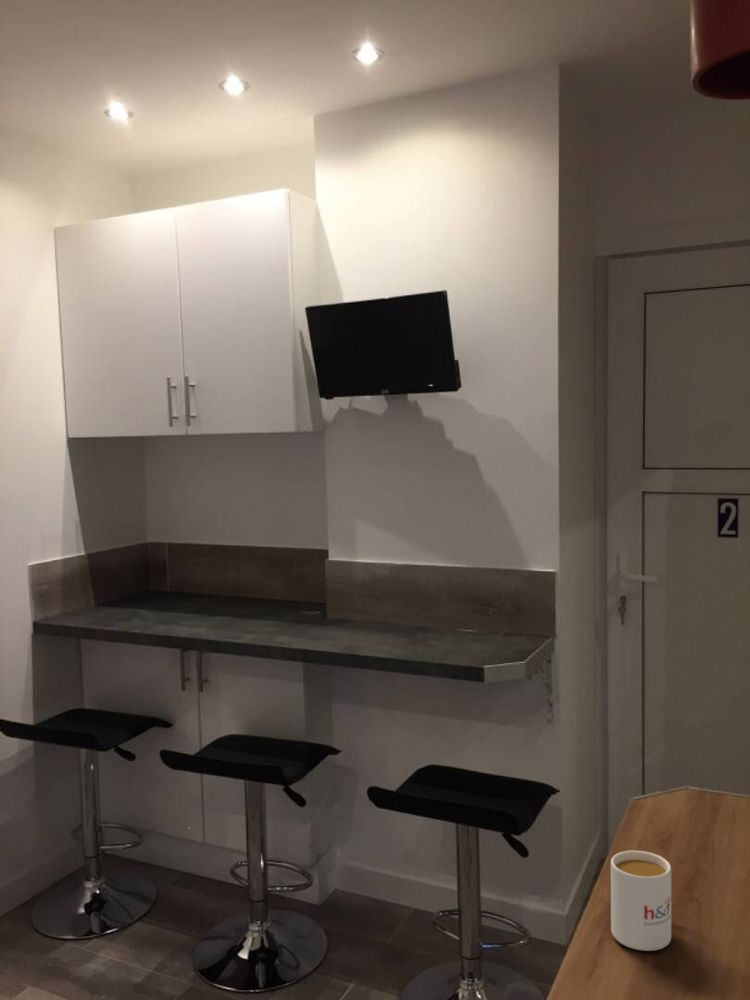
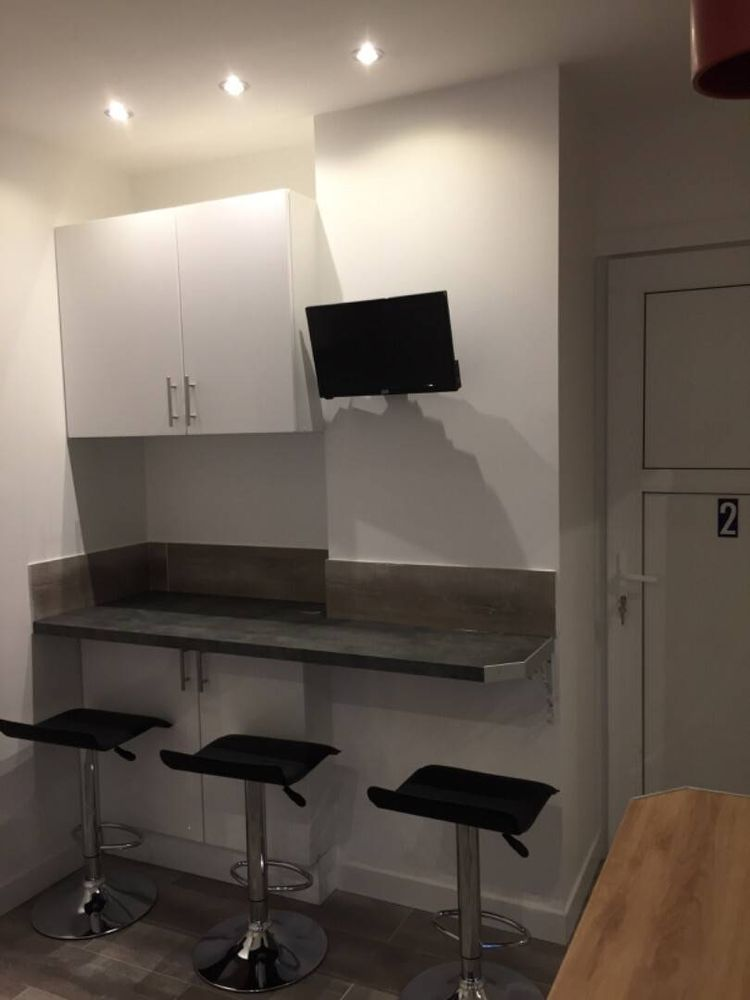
- mug [610,850,672,952]
